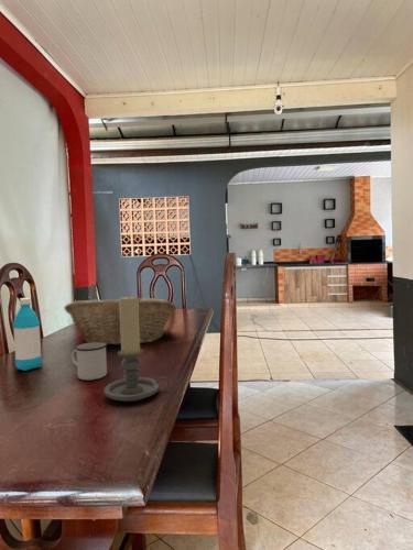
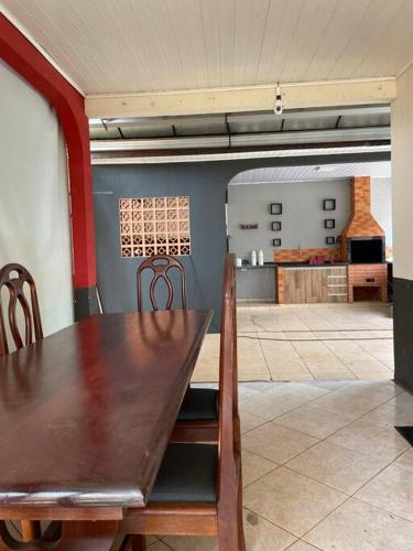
- mug [70,342,108,381]
- water bottle [12,297,43,372]
- candle holder [102,294,171,403]
- fruit basket [63,297,177,346]
